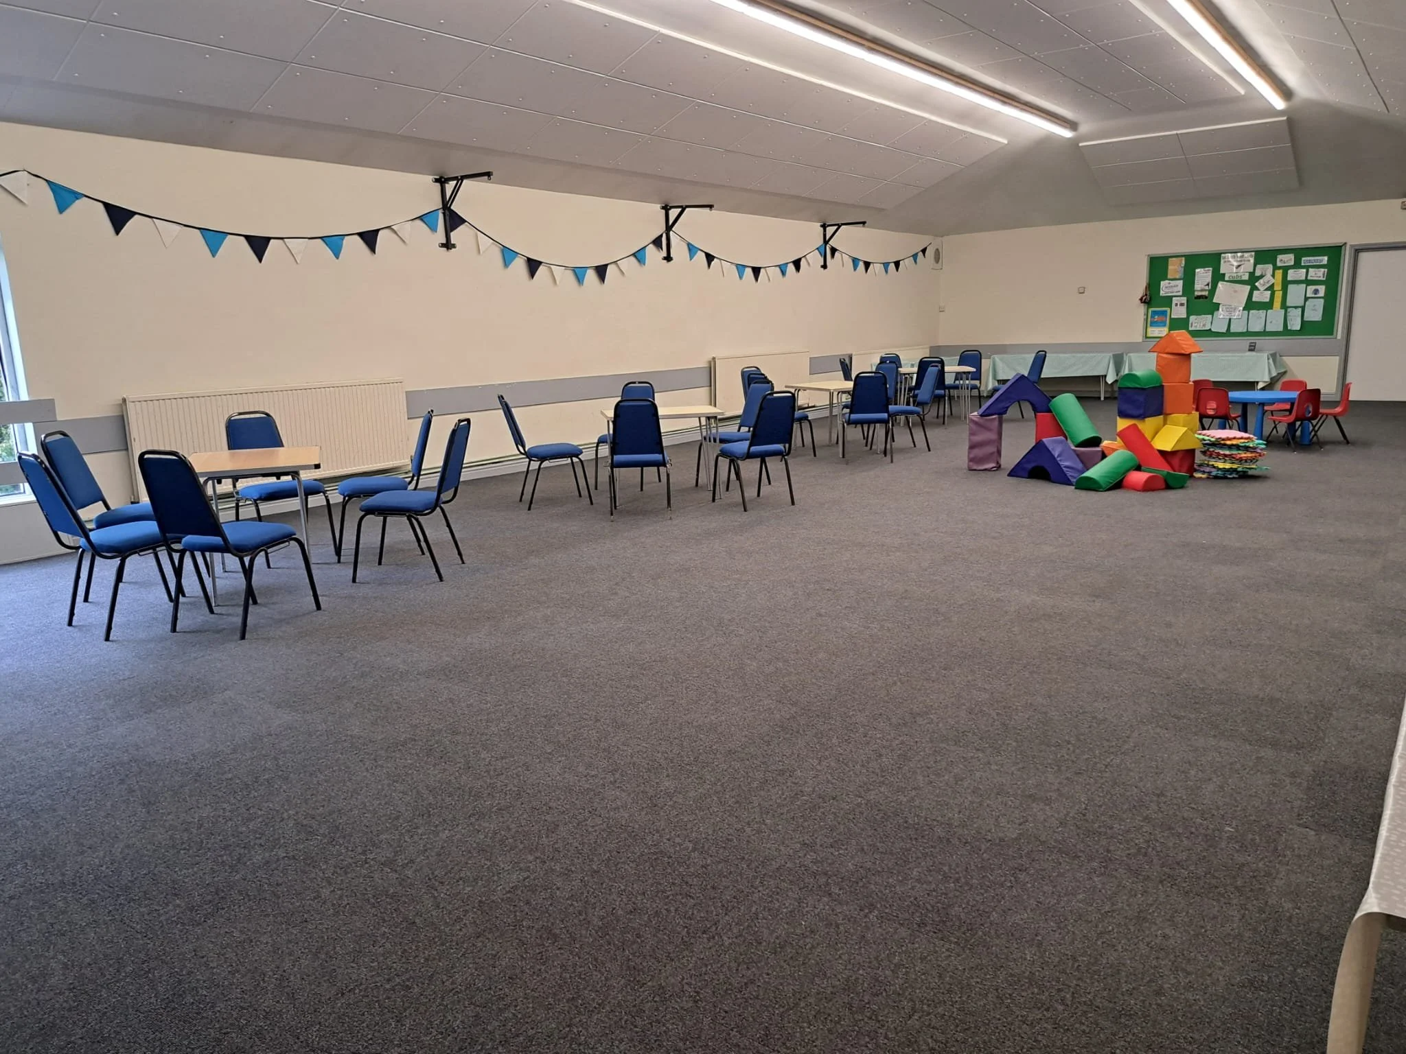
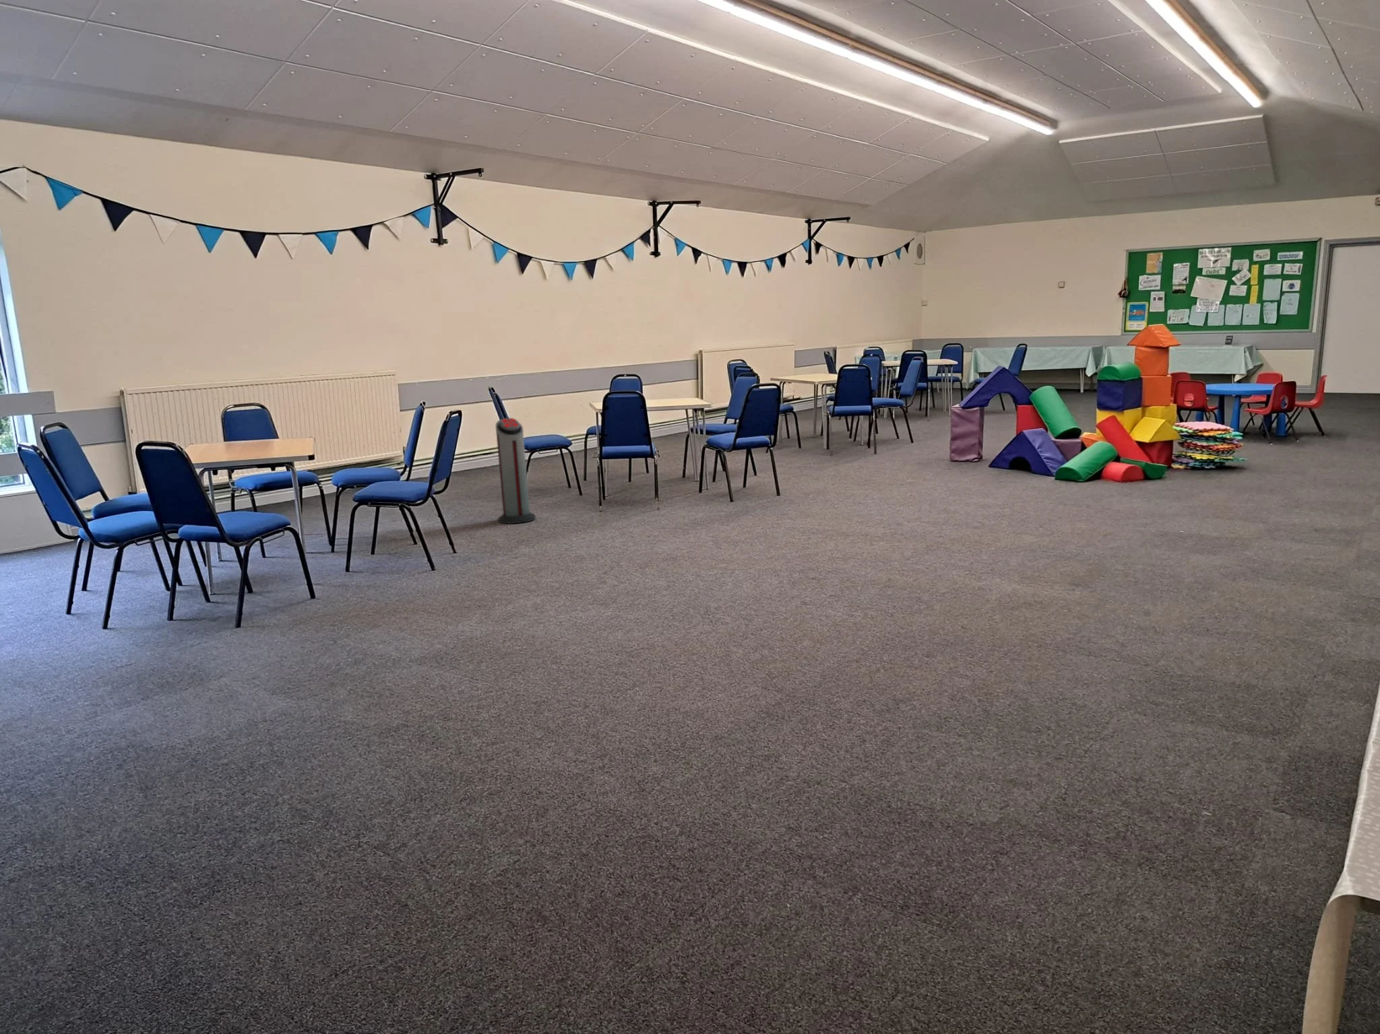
+ air purifier [494,417,537,525]
